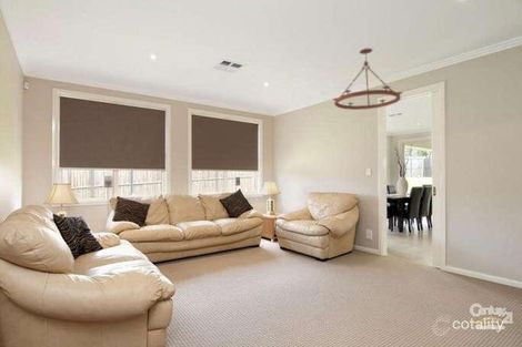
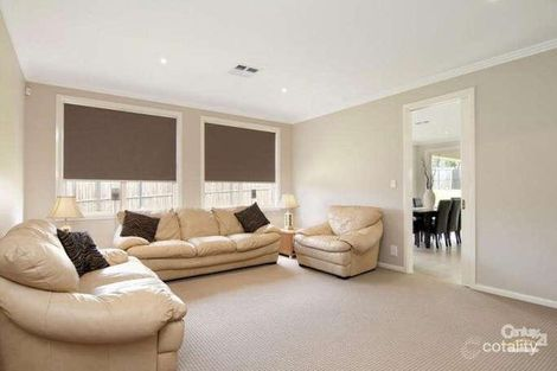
- chandelier [332,48,404,111]
